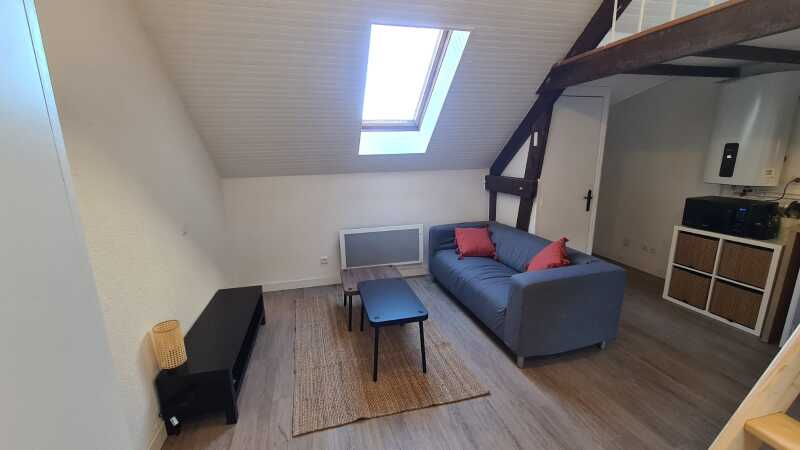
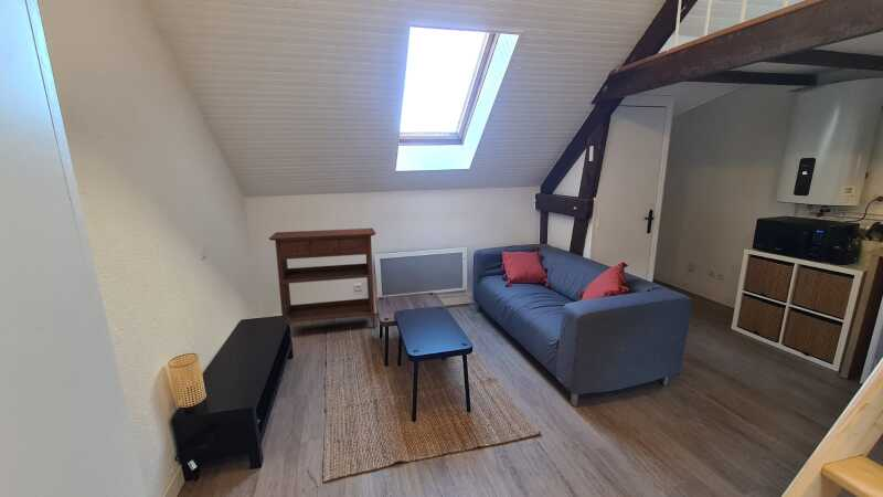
+ console table [268,228,376,329]
